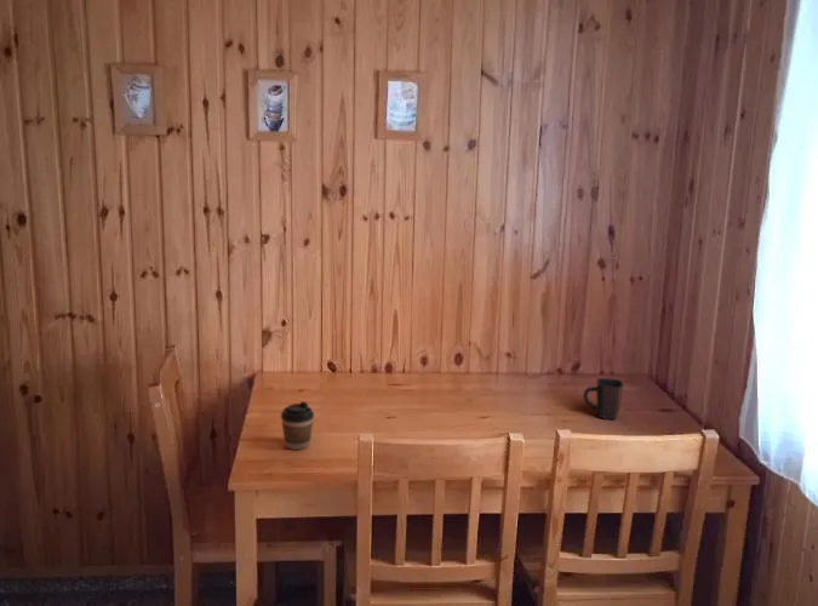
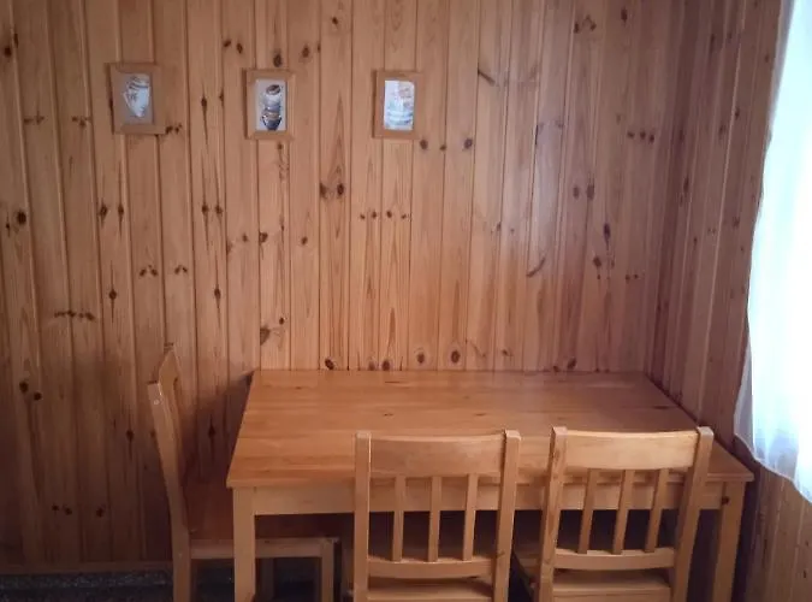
- mug [582,377,625,421]
- coffee cup [280,400,315,451]
